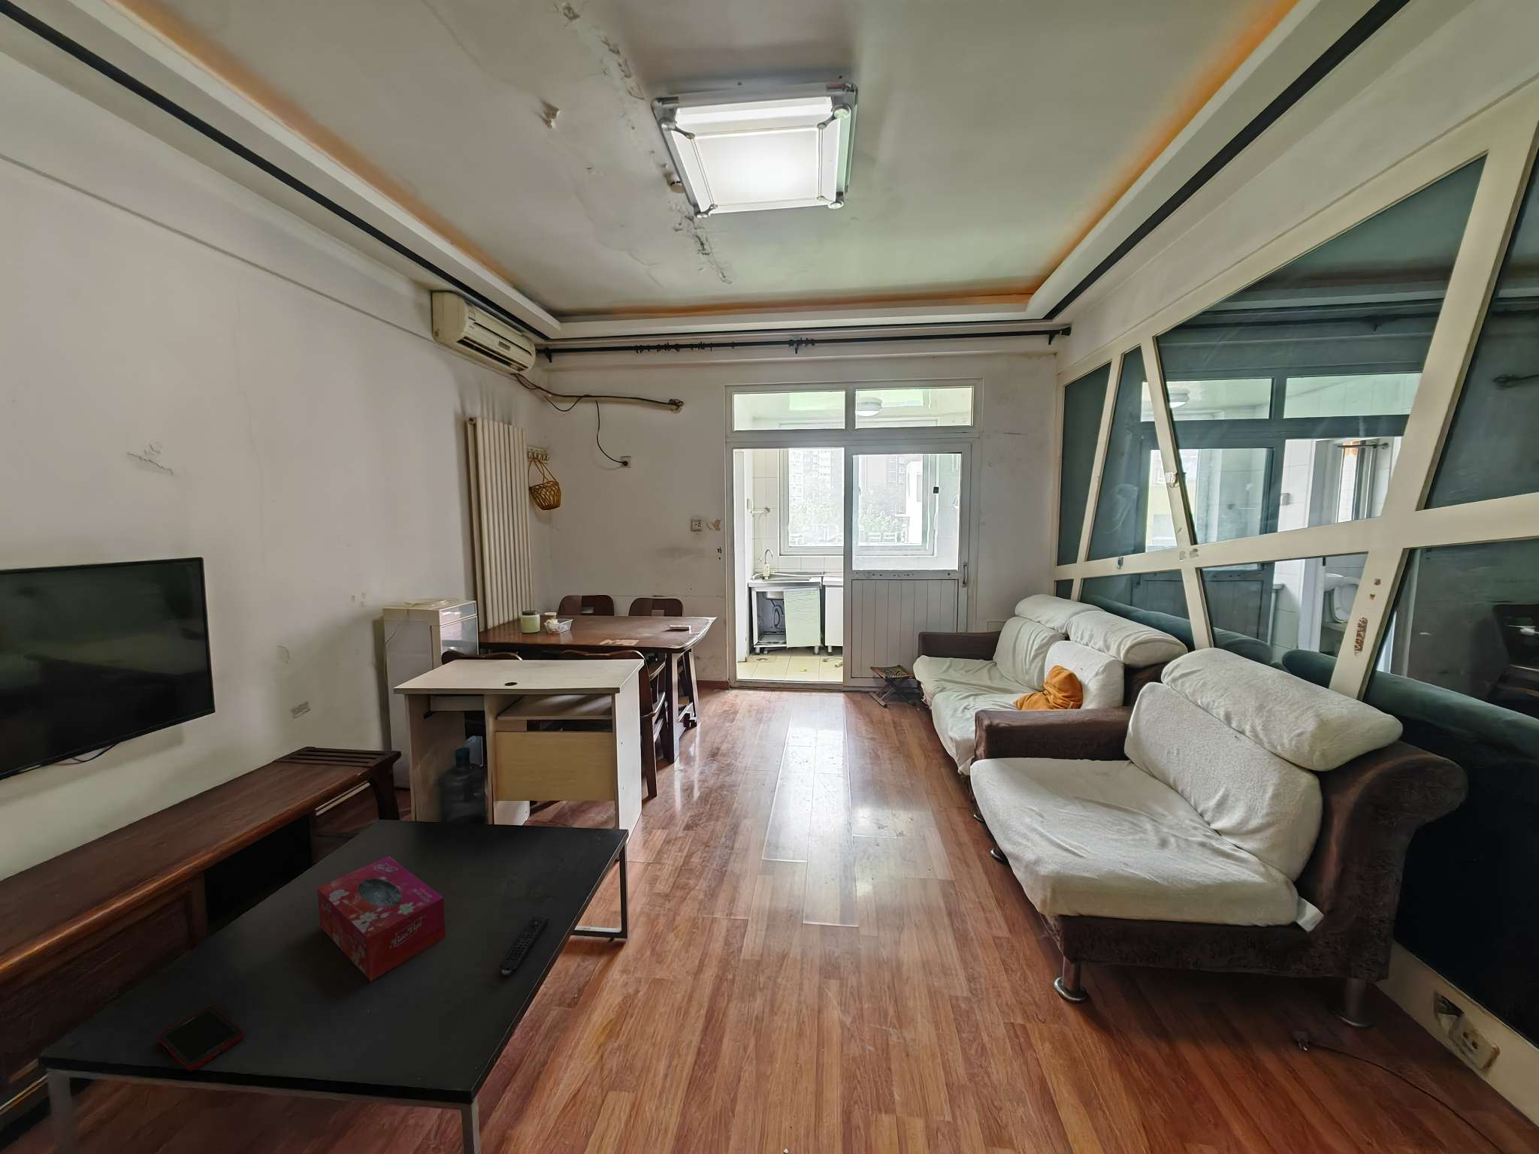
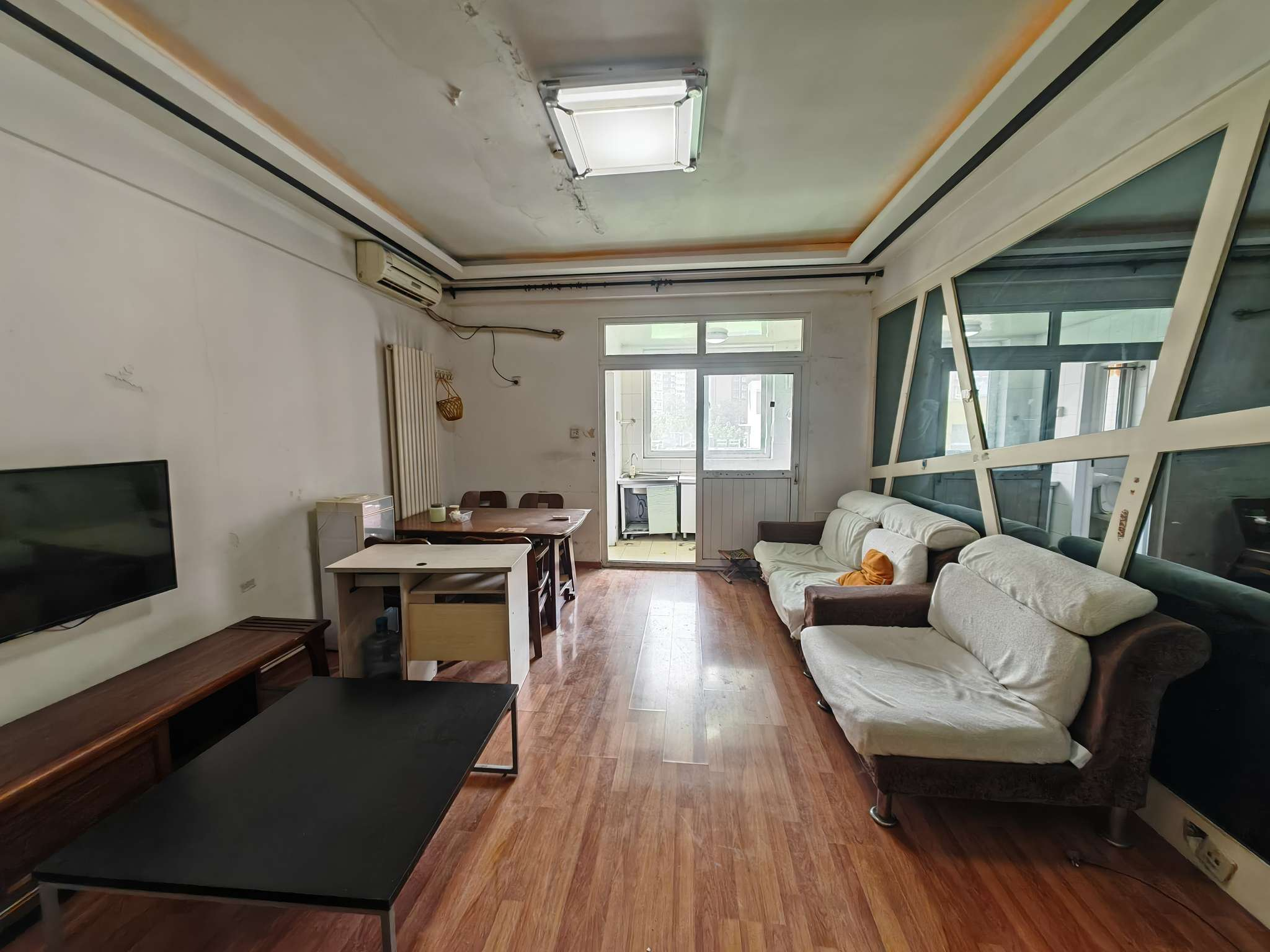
- cell phone [158,1005,245,1072]
- tissue box [316,856,446,982]
- remote control [499,916,550,976]
